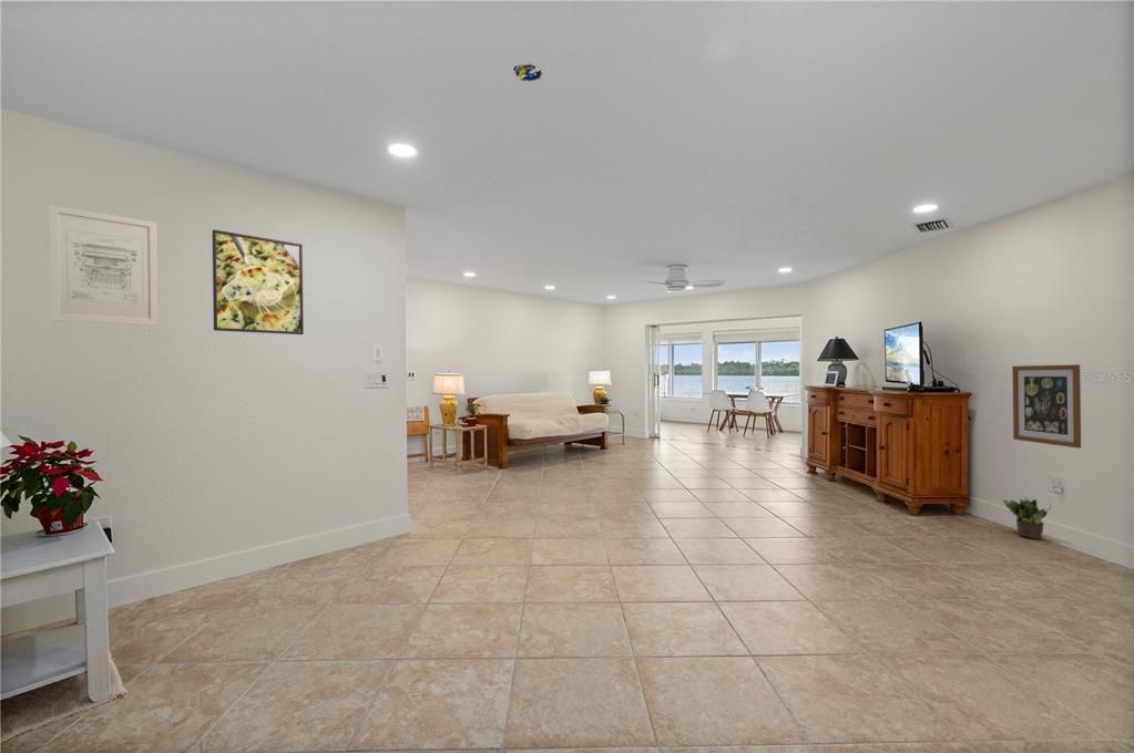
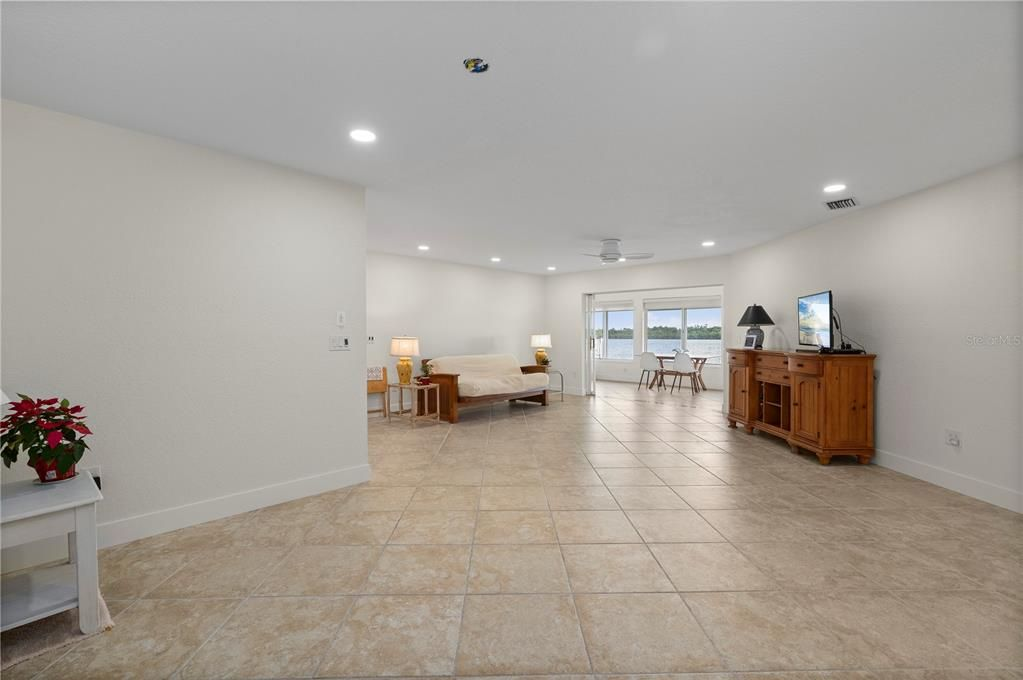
- wall art [1011,363,1082,450]
- potted plant [1002,494,1052,540]
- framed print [211,228,305,336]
- wall art [48,204,160,327]
